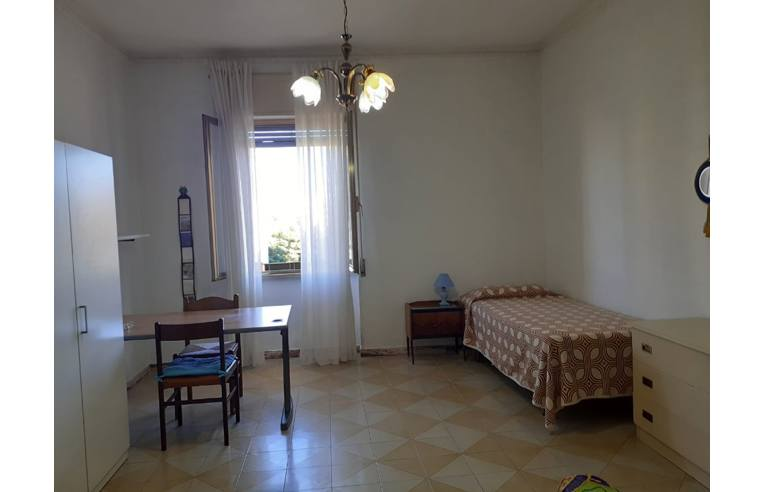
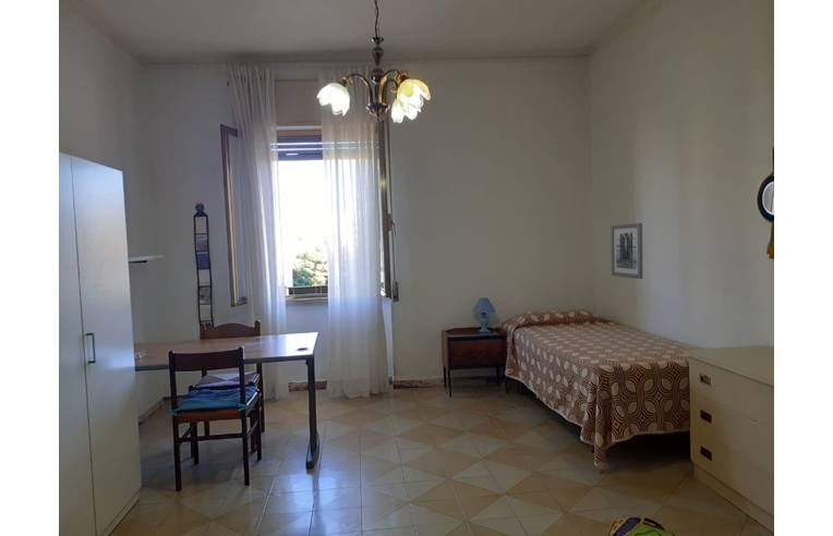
+ wall art [609,222,643,280]
